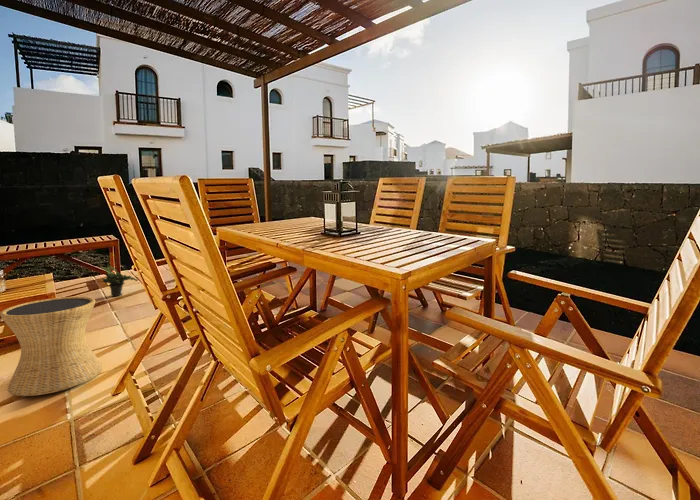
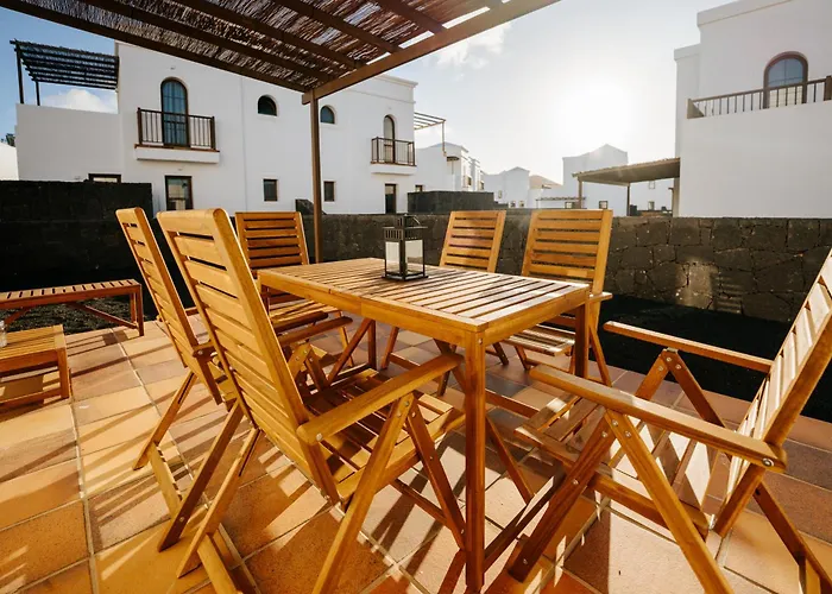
- potted plant [101,265,139,298]
- side table [0,296,104,397]
